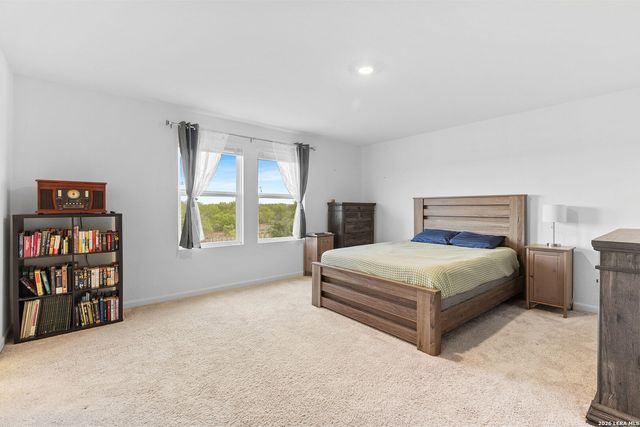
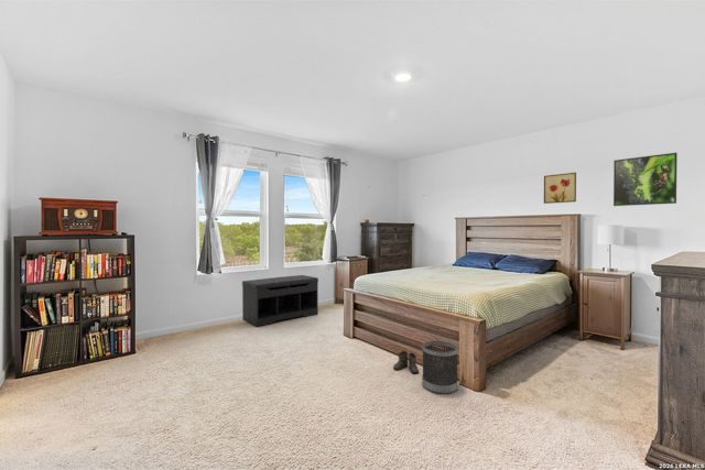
+ wall art [543,172,577,205]
+ boots [392,350,422,375]
+ bench [241,274,319,327]
+ wastebasket [421,340,459,395]
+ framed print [612,152,679,207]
